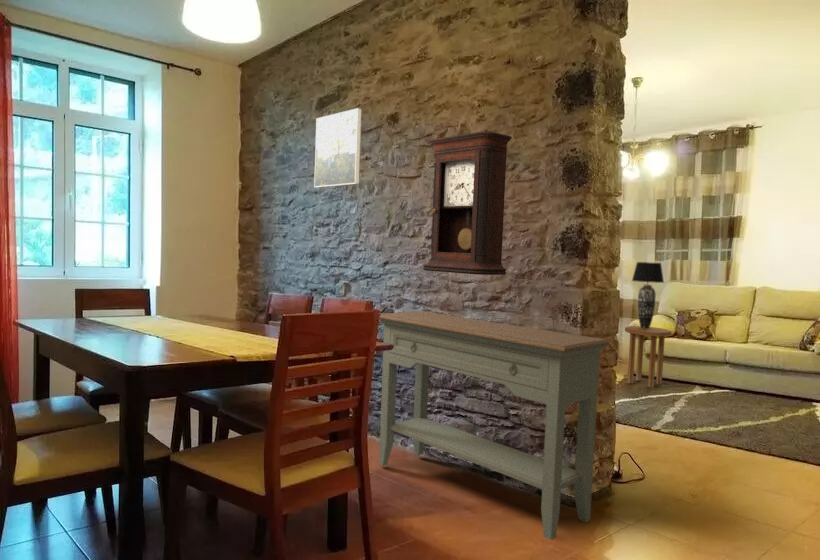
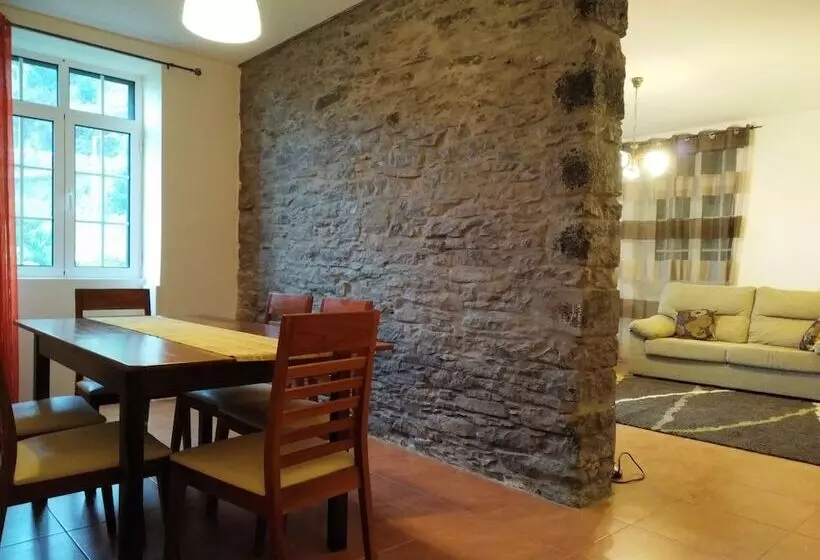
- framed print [313,107,363,189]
- table lamp [631,261,665,329]
- pendulum clock [422,131,513,276]
- side table [624,325,673,388]
- console table [378,310,611,541]
